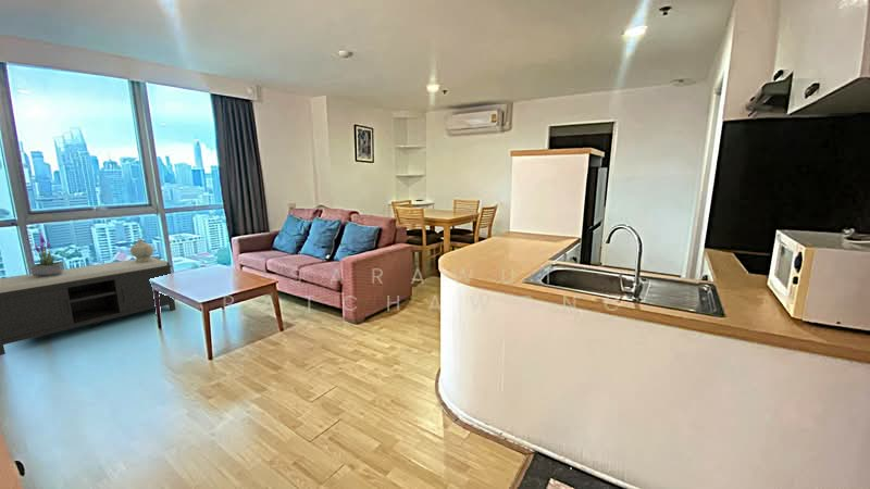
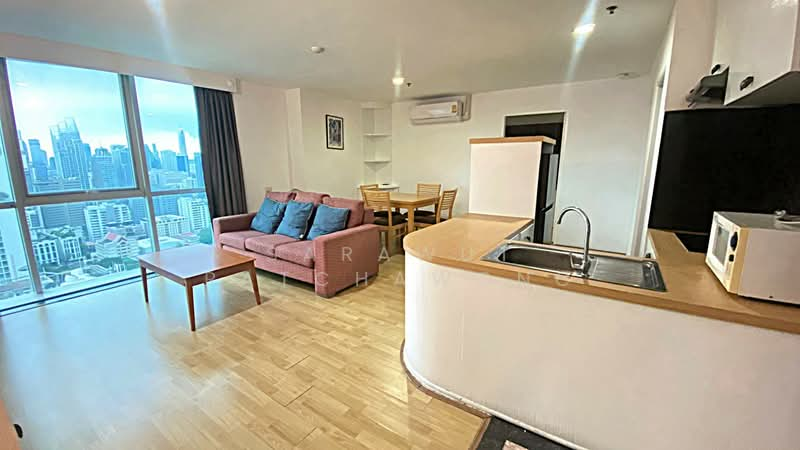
- ceramic vessel [129,238,154,263]
- potted plant [30,231,65,277]
- bench [0,255,177,356]
